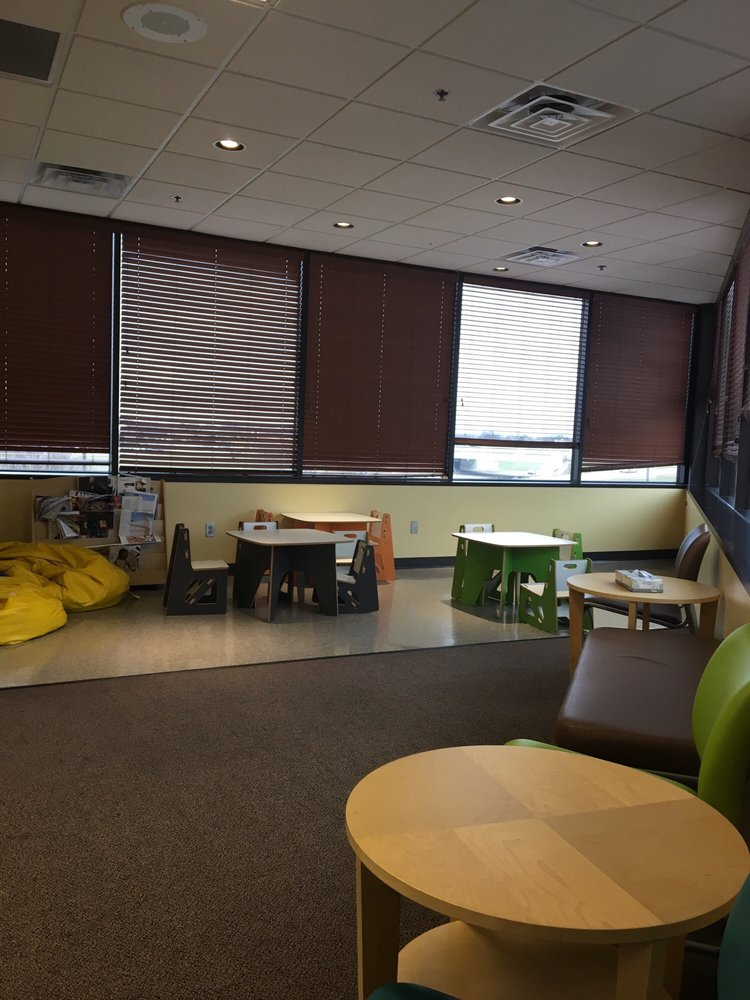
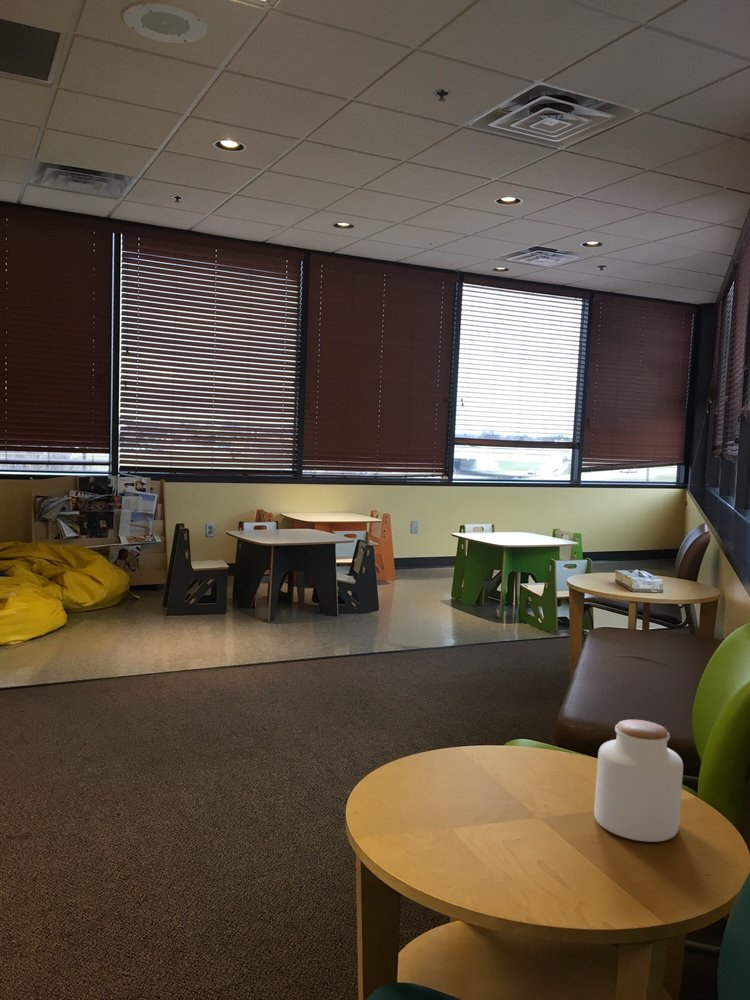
+ jar [593,719,684,843]
